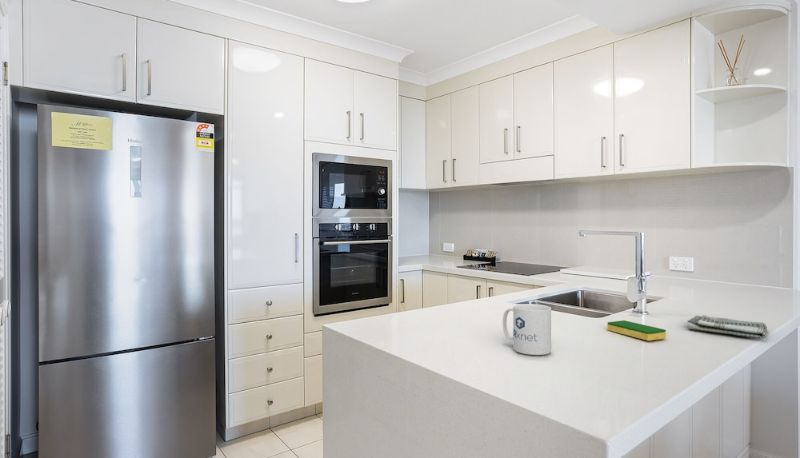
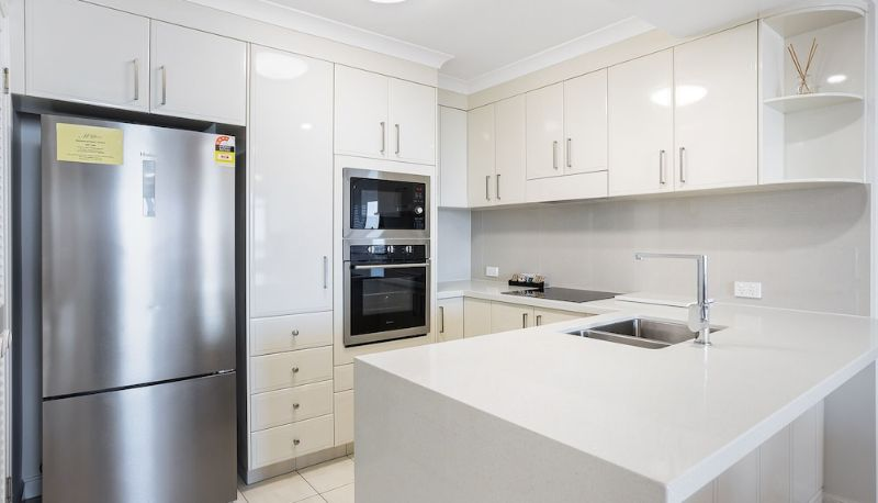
- dish sponge [606,319,667,342]
- dish towel [687,314,768,339]
- mug [502,303,552,356]
